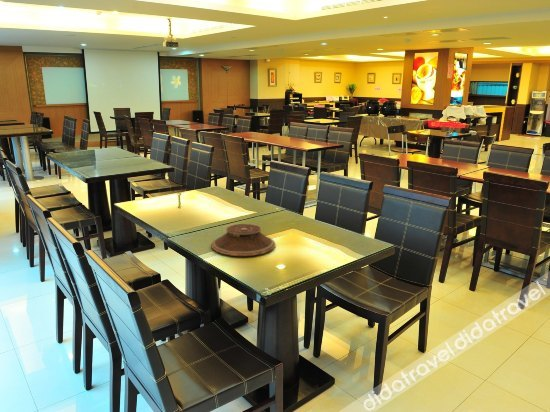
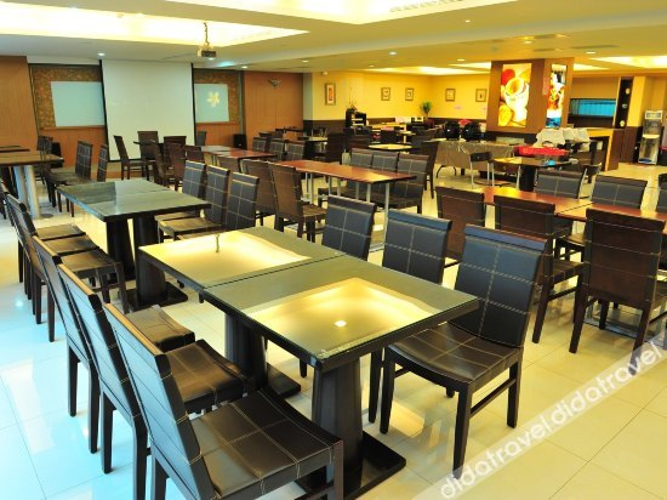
- plate [210,223,276,257]
